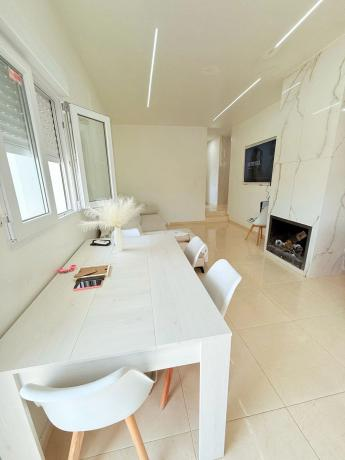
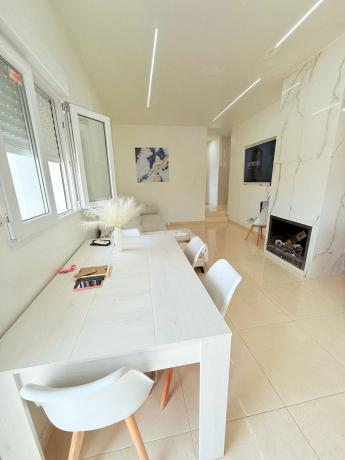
+ wall art [134,147,170,184]
